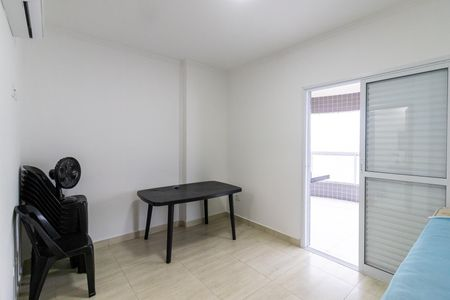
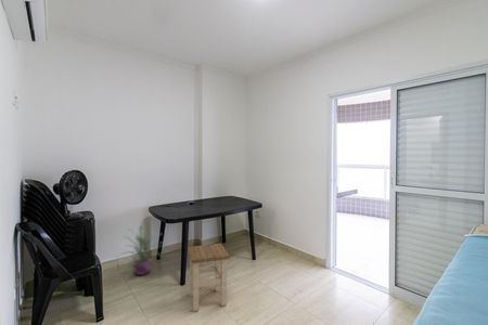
+ stool [187,243,231,313]
+ decorative plant [113,224,165,276]
